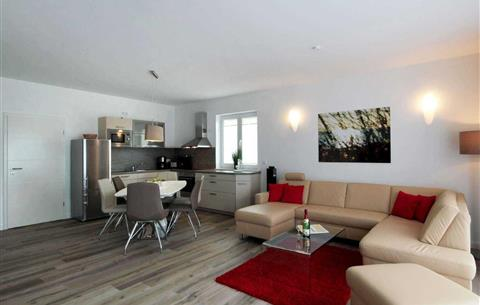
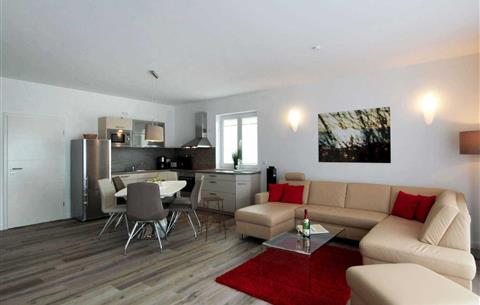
+ side table [200,196,227,242]
